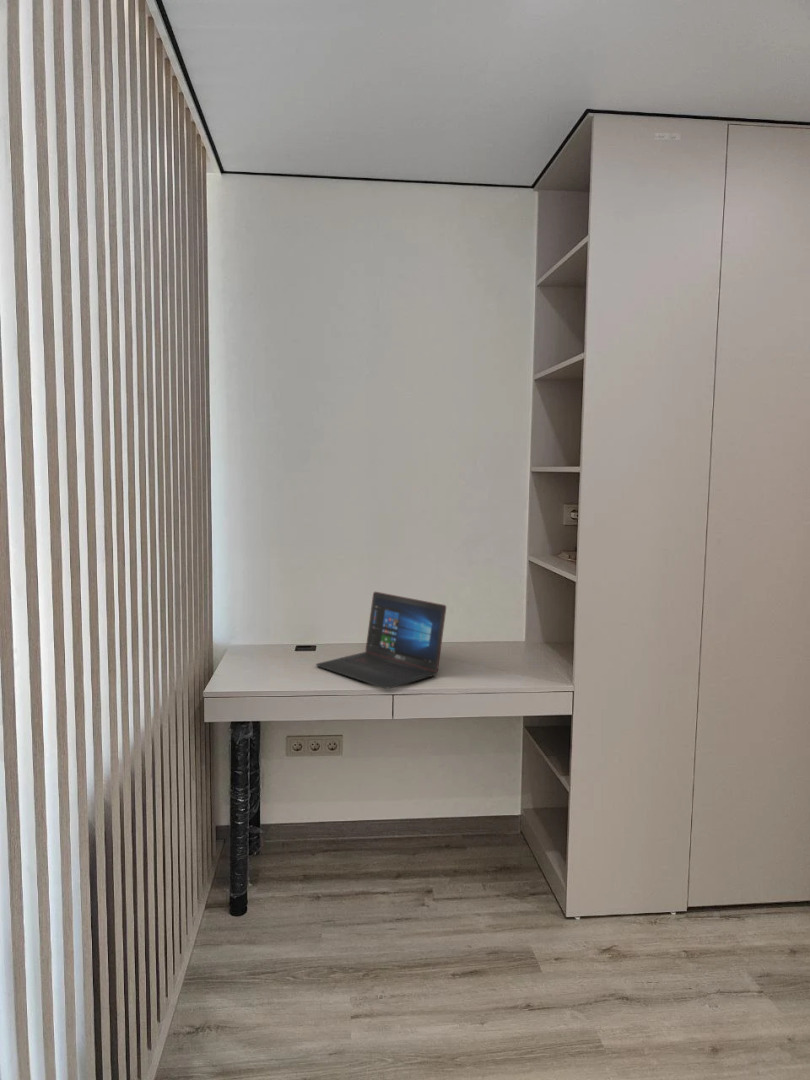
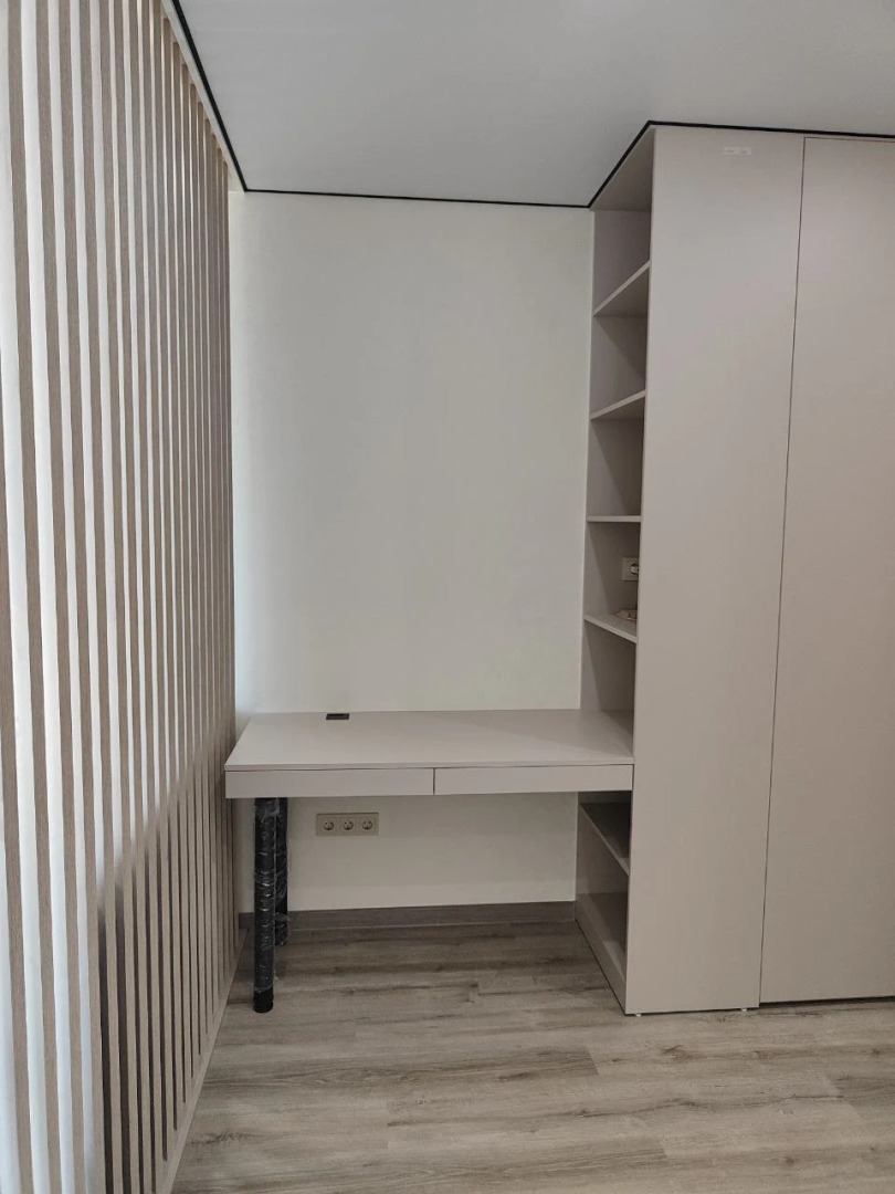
- laptop [315,591,447,690]
